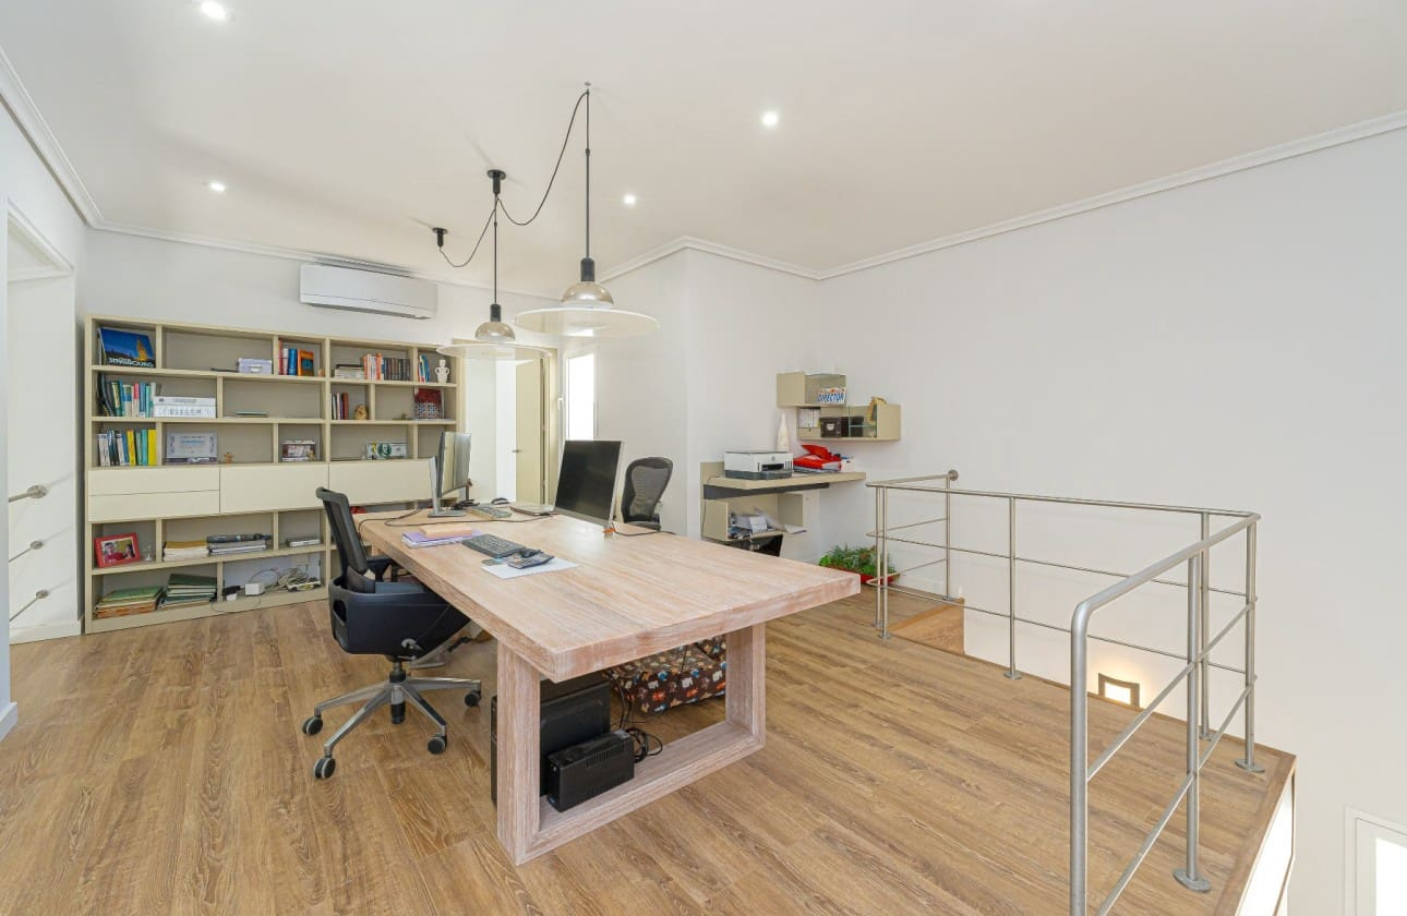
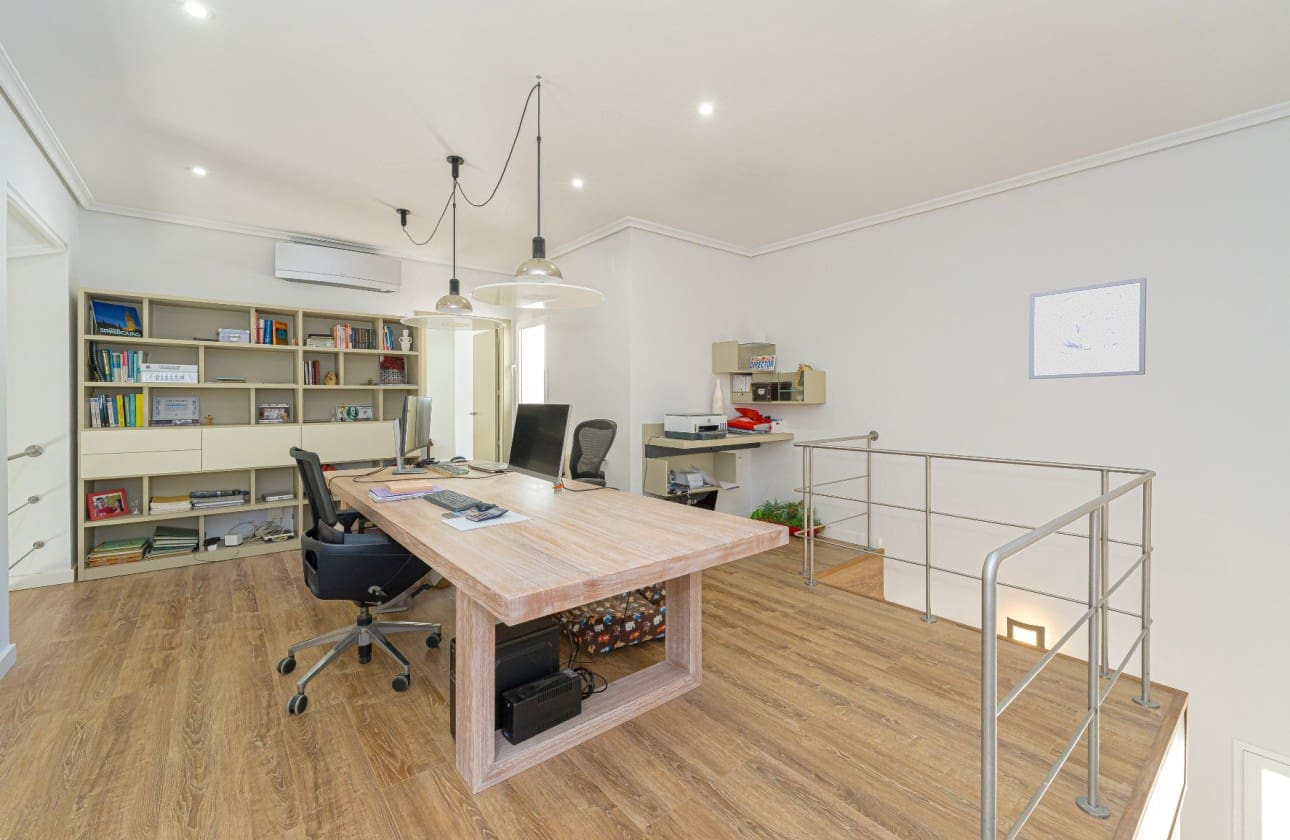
+ wall art [1028,277,1147,380]
